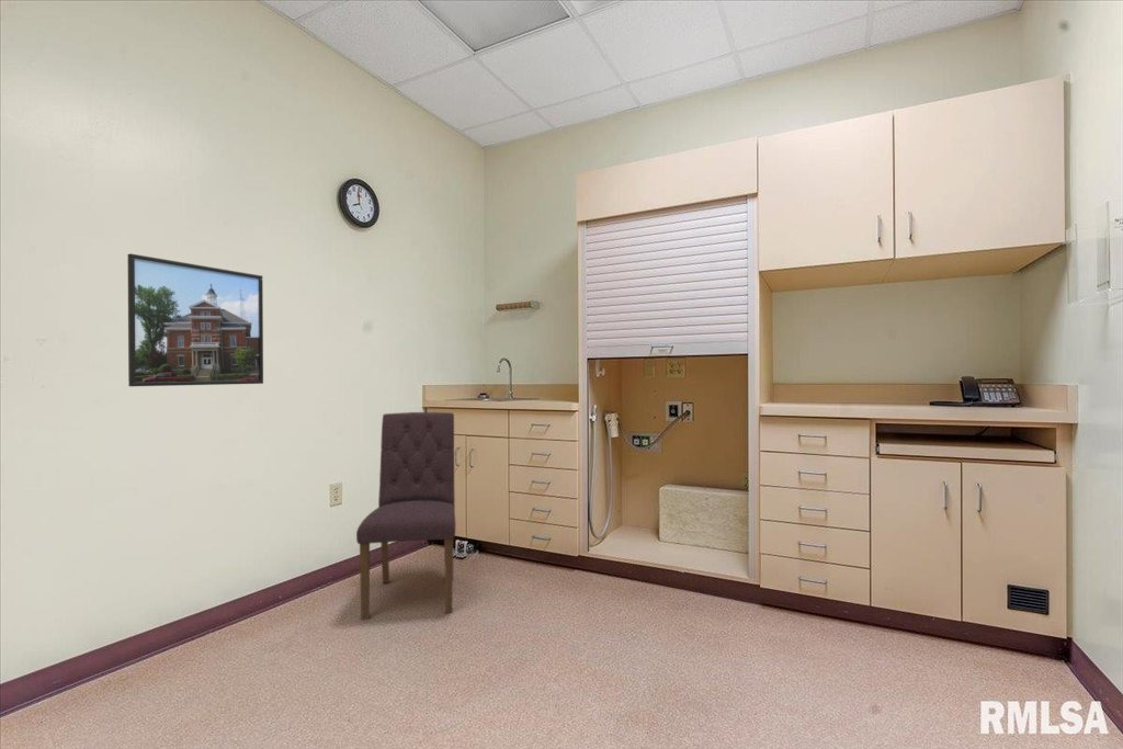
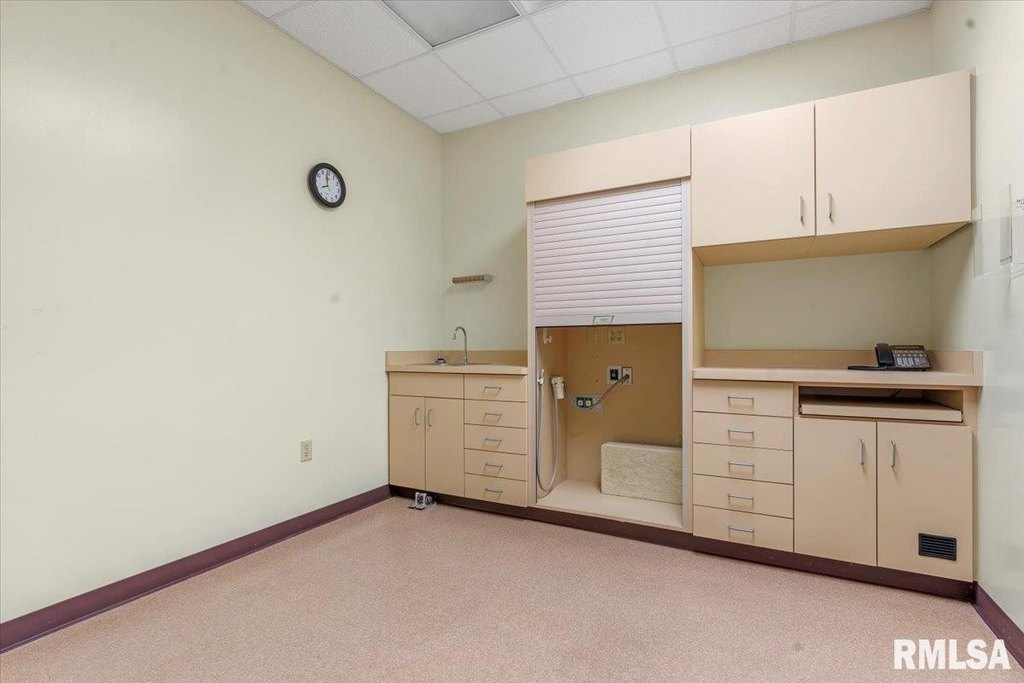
- dining chair [355,411,456,621]
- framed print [126,252,264,387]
